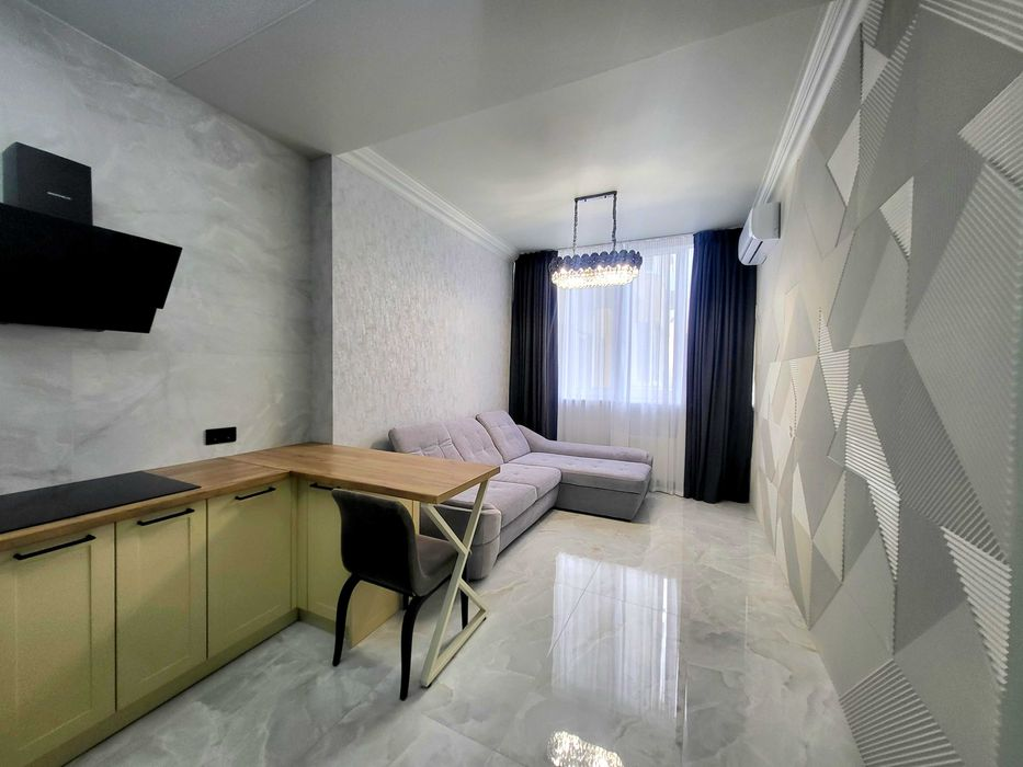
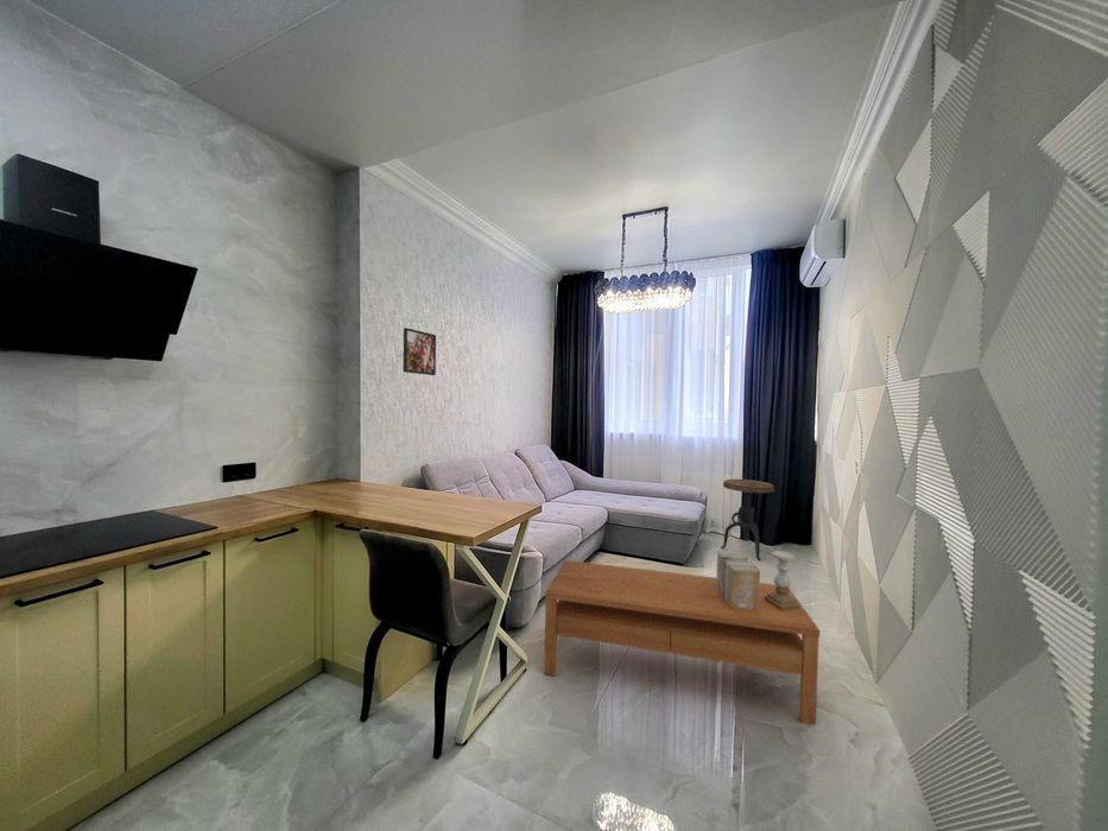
+ books [715,550,761,610]
+ side table [720,478,775,562]
+ candle holder [765,550,802,610]
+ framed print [403,326,437,376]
+ coffee table [543,559,822,727]
